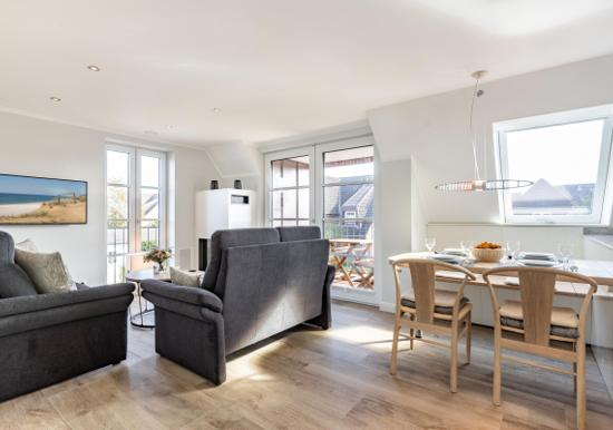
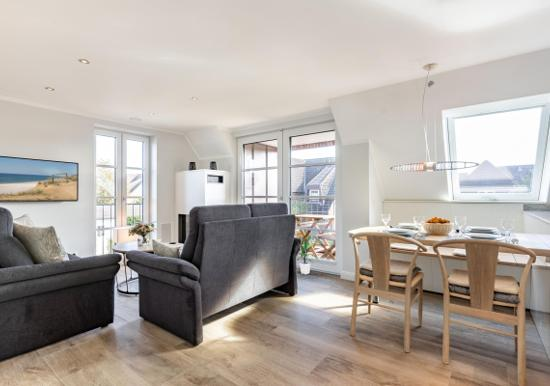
+ indoor plant [296,236,320,275]
